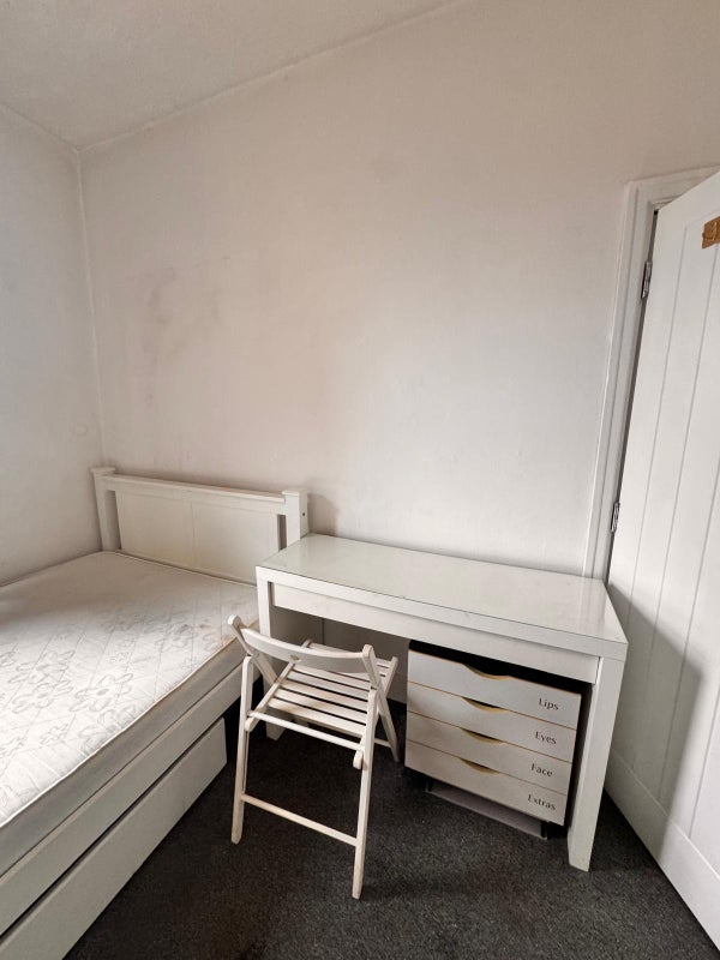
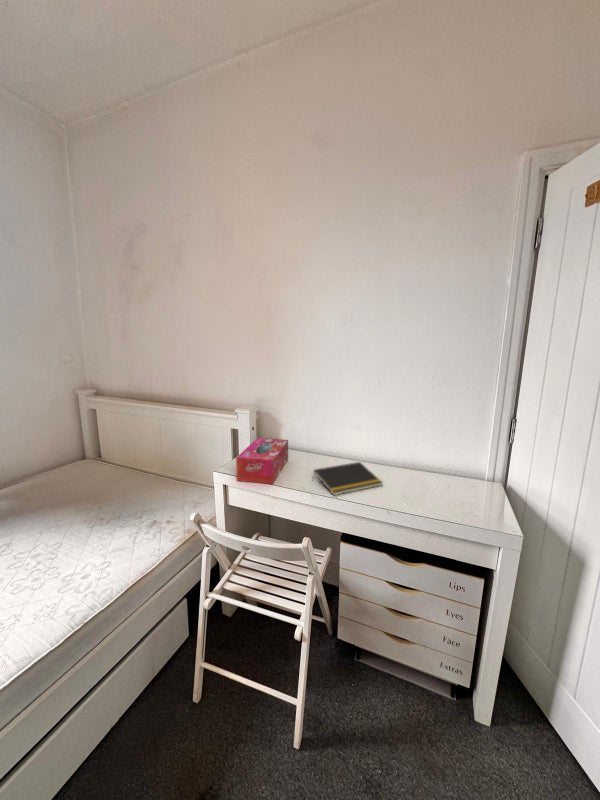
+ tissue box [235,437,289,485]
+ notepad [311,461,384,496]
